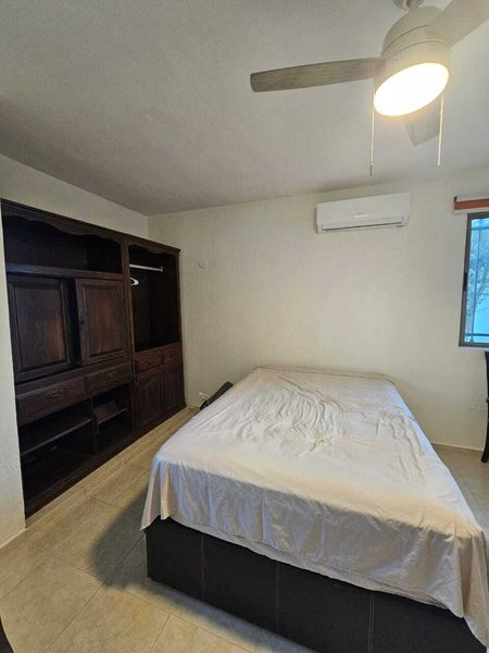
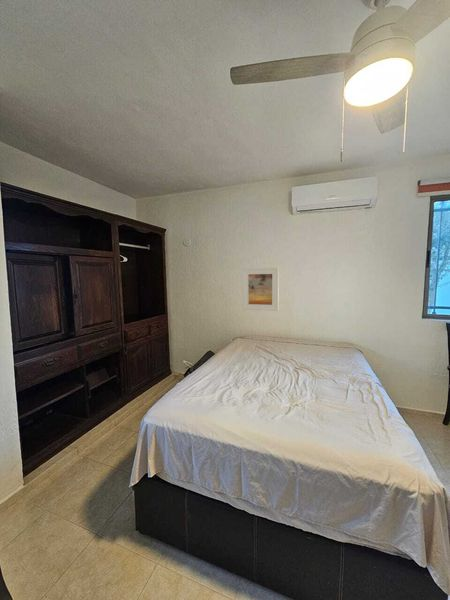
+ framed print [242,267,280,312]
